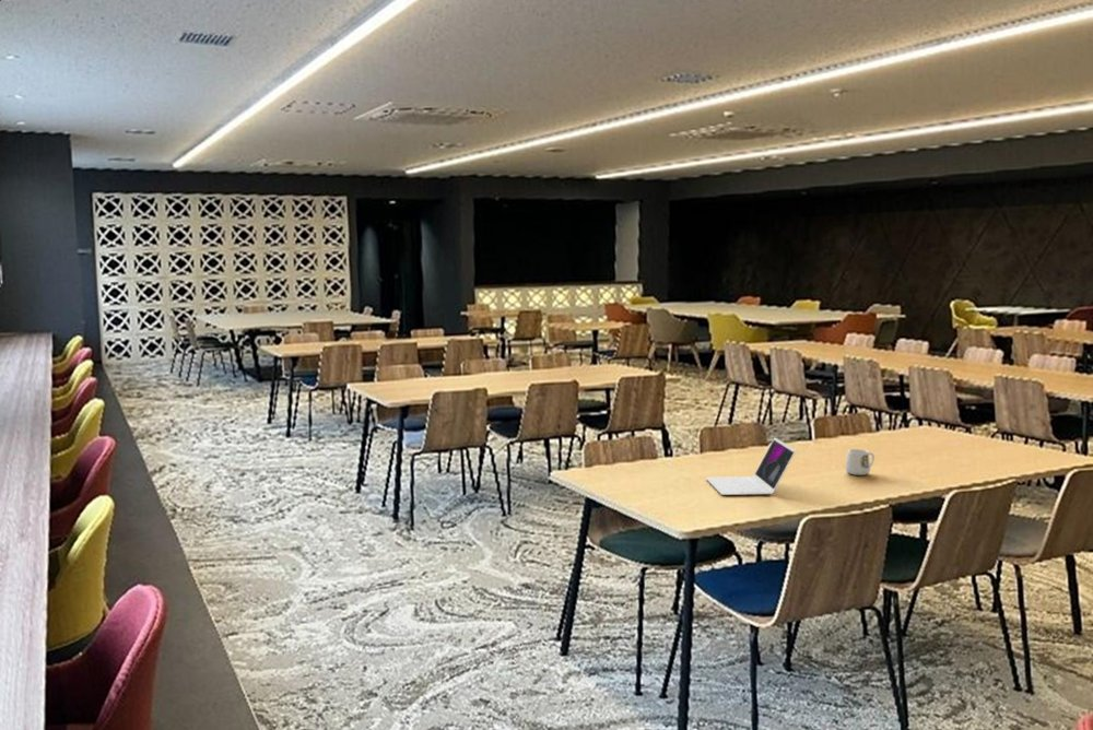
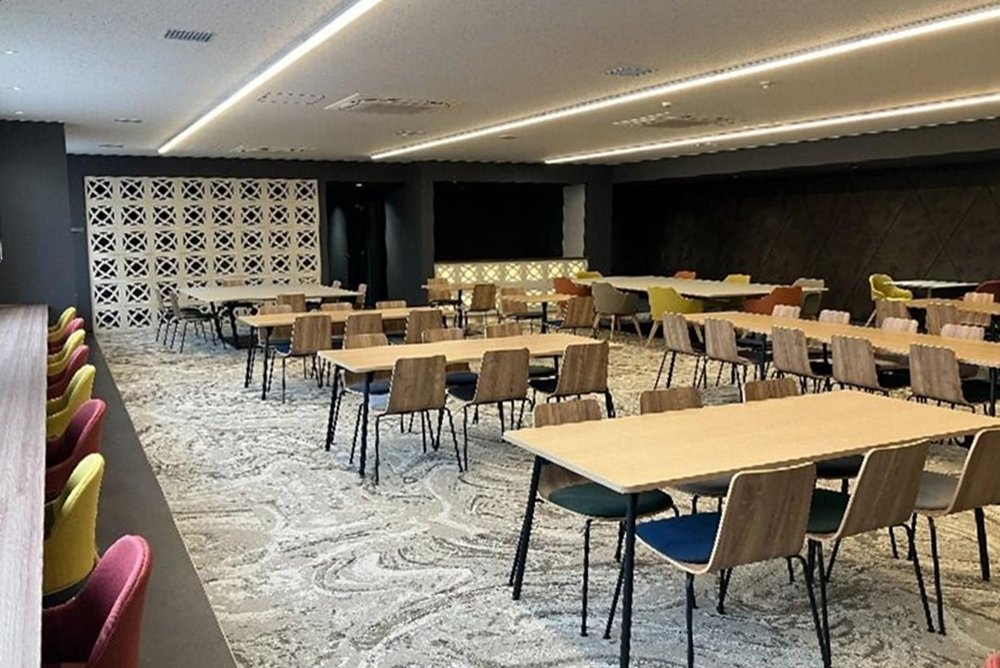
- laptop [705,436,797,496]
- mug [844,448,875,476]
